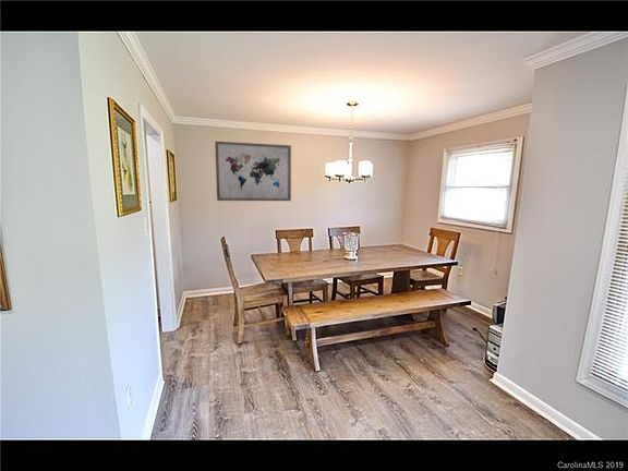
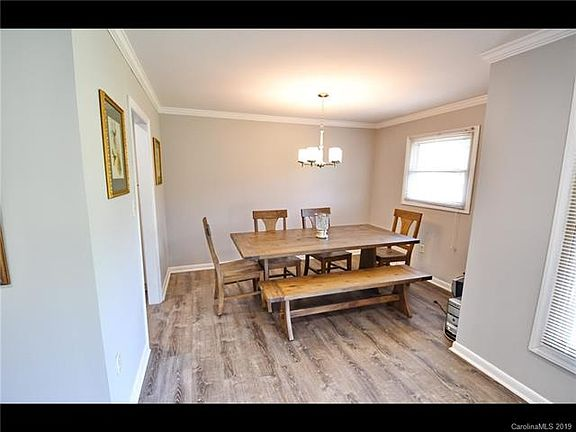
- wall art [214,141,292,202]
